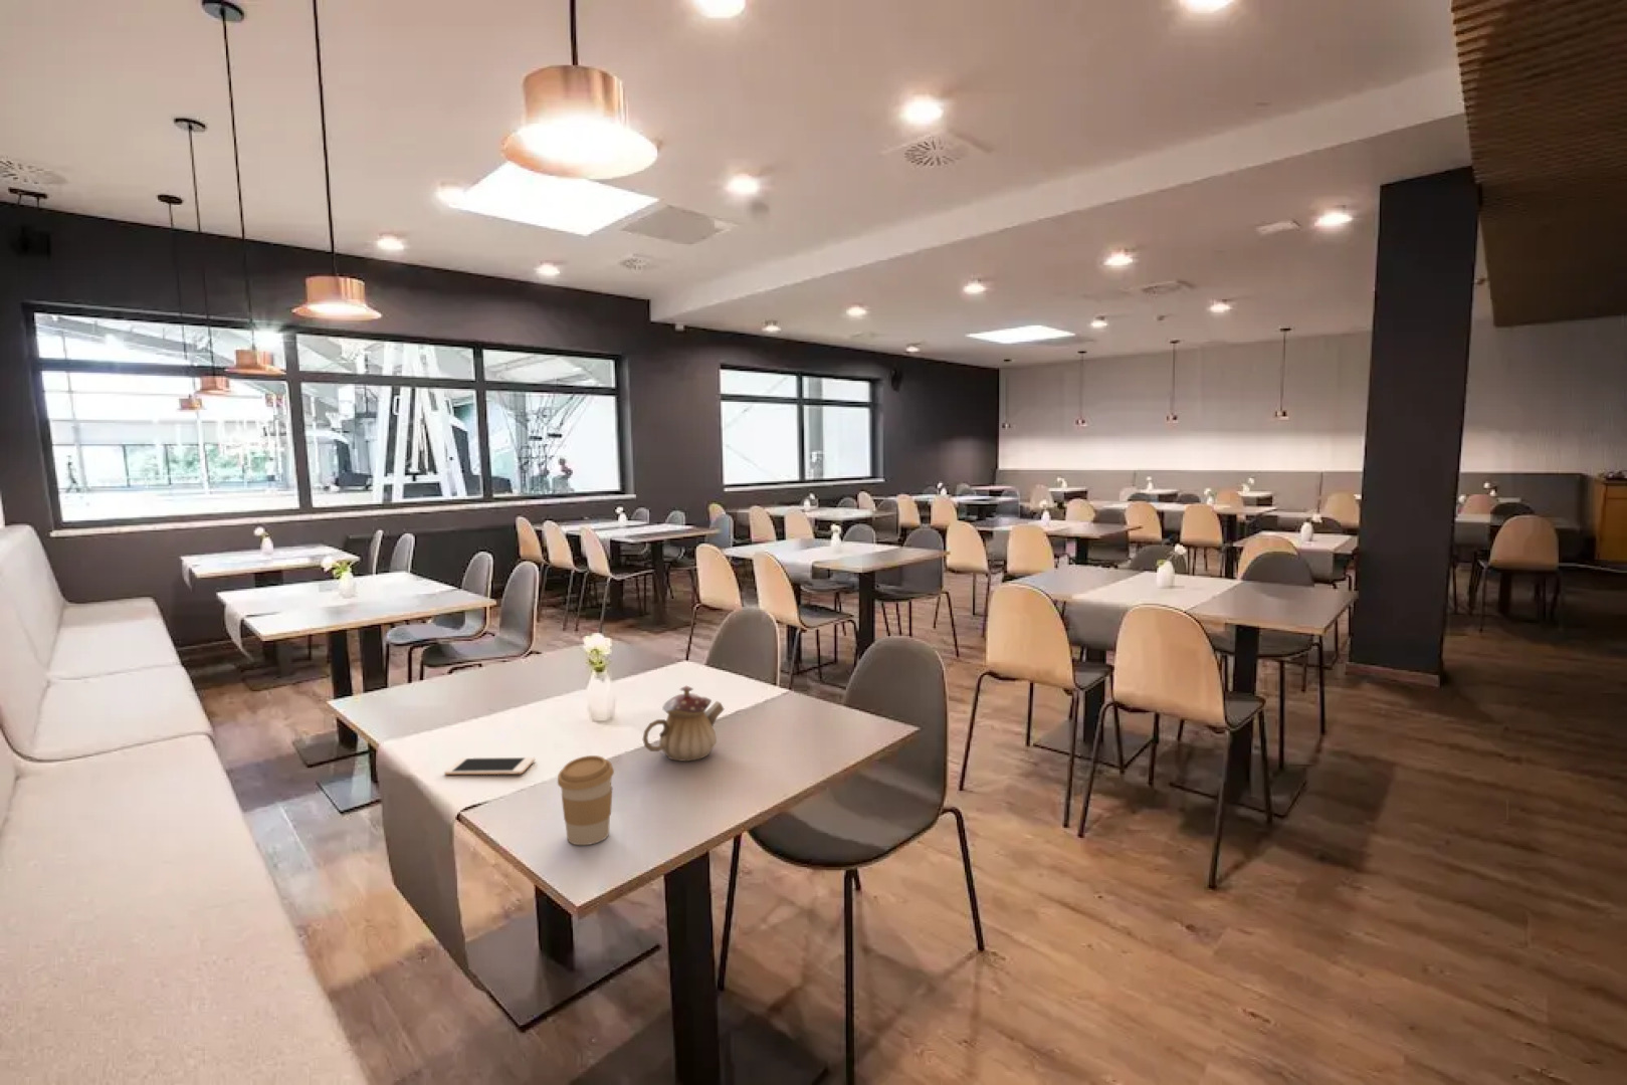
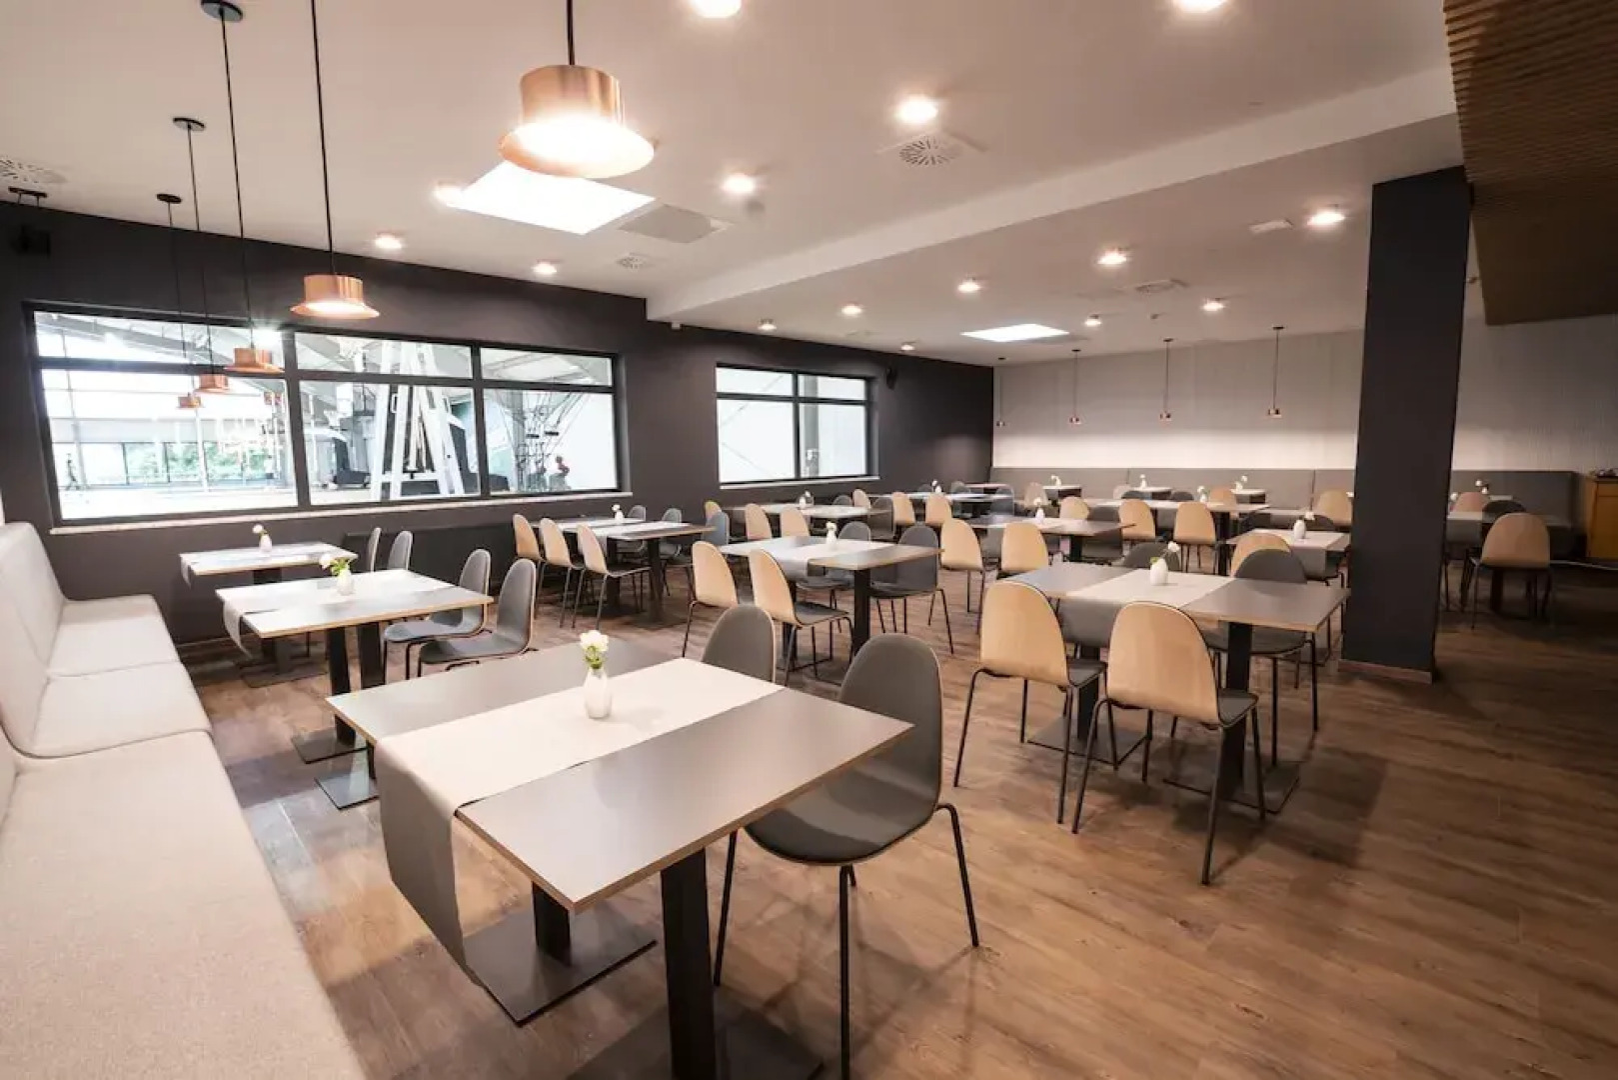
- teapot [642,685,724,763]
- coffee cup [557,754,615,846]
- cell phone [443,757,535,775]
